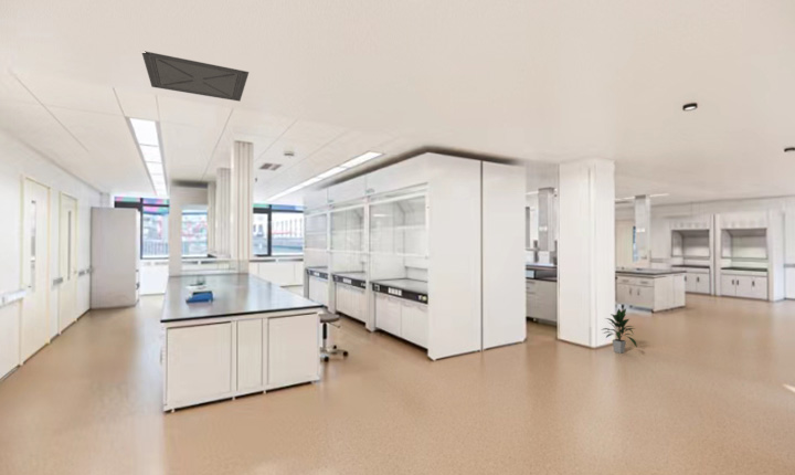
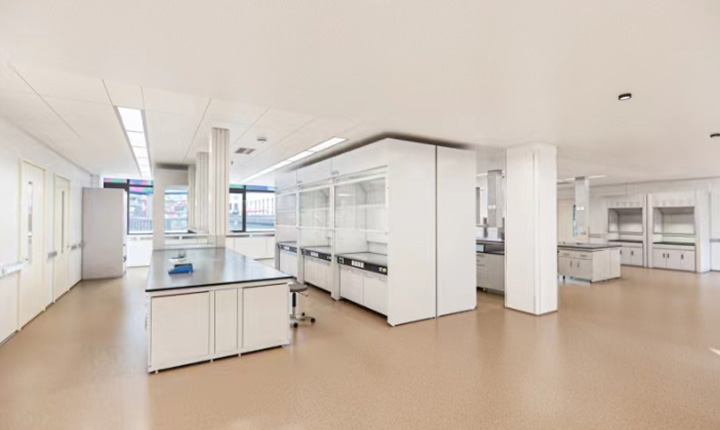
- indoor plant [600,307,638,355]
- ceiling vent [141,50,250,103]
